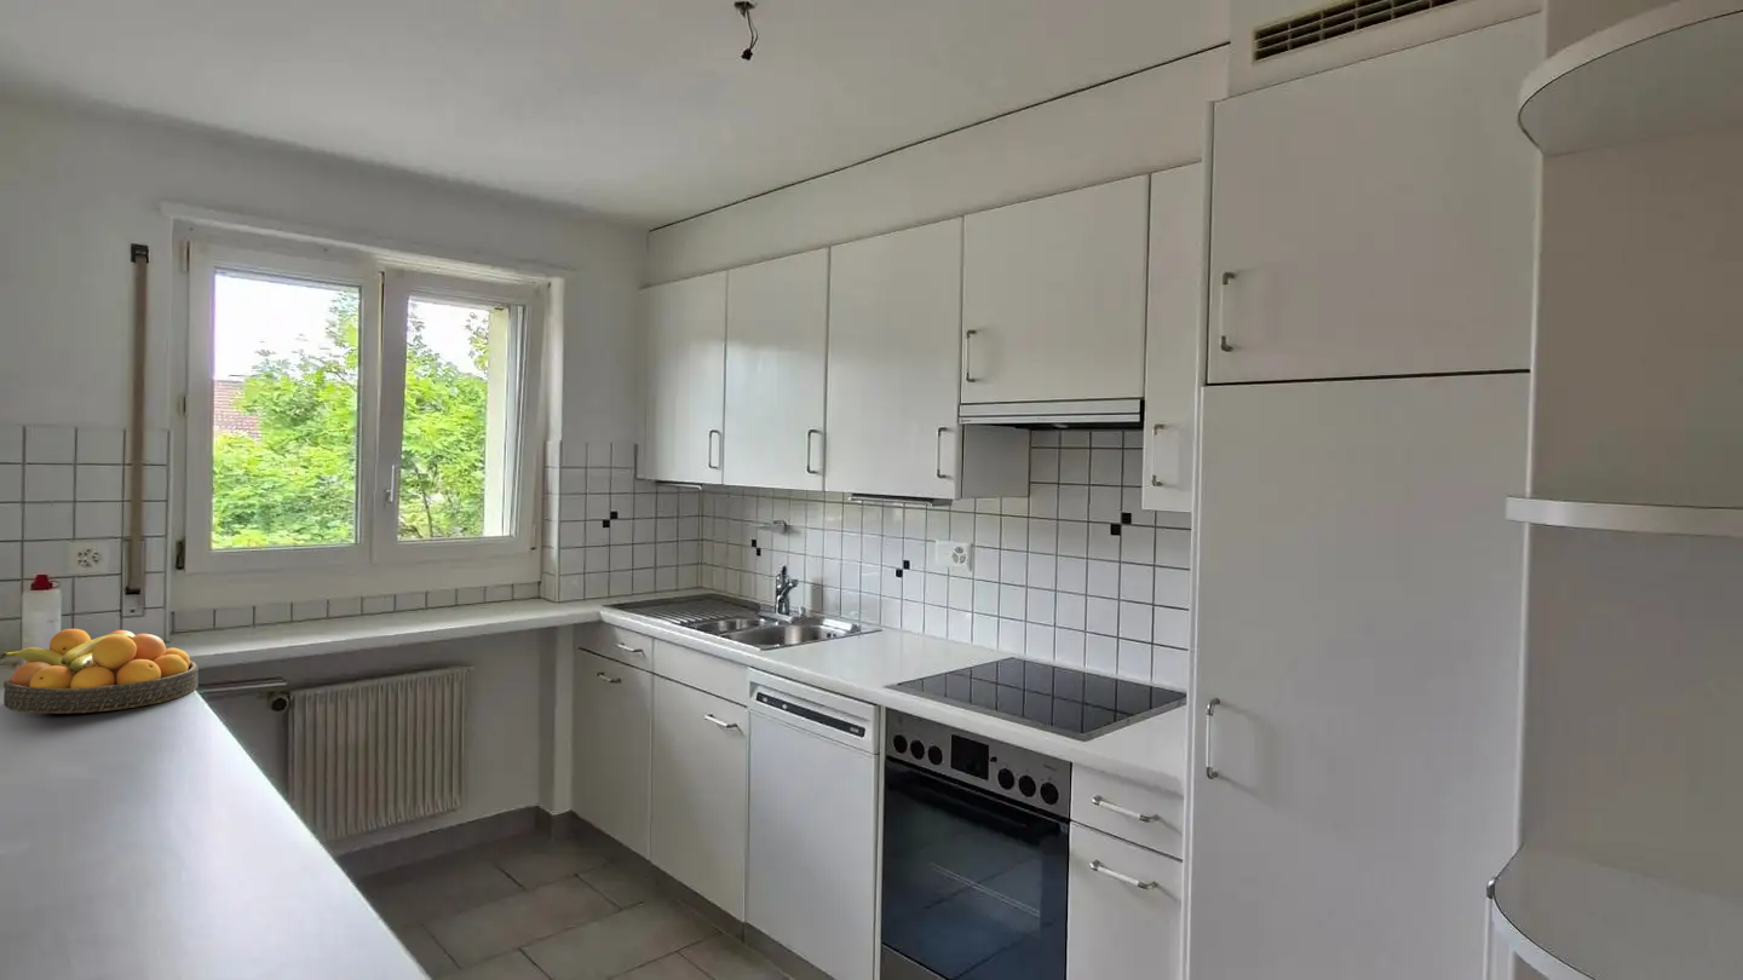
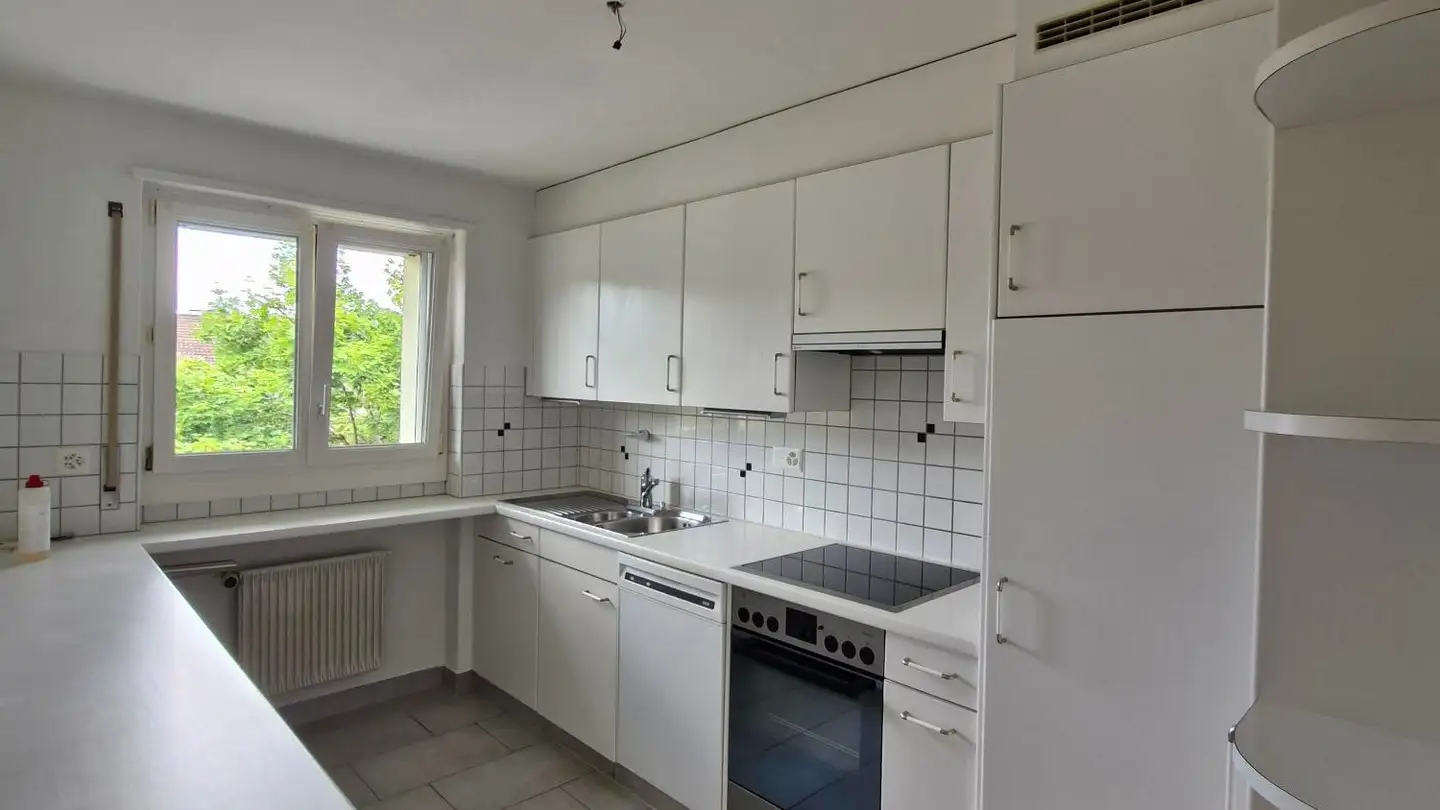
- fruit bowl [0,628,200,715]
